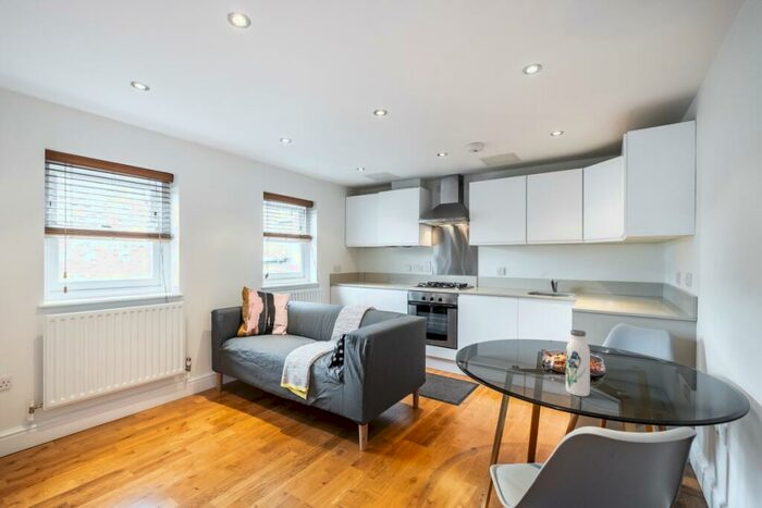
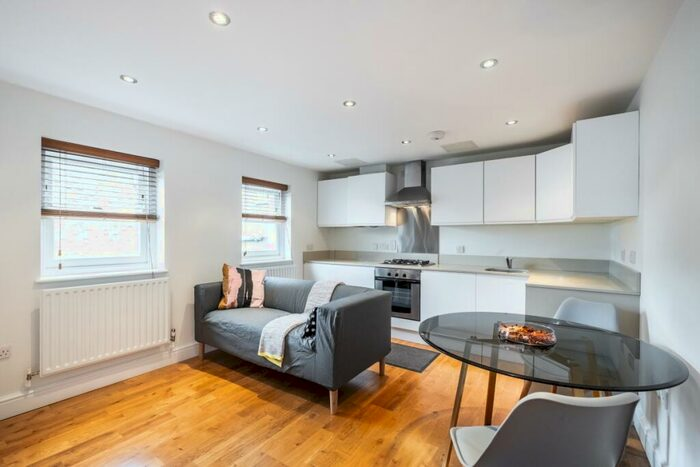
- water bottle [565,329,591,397]
